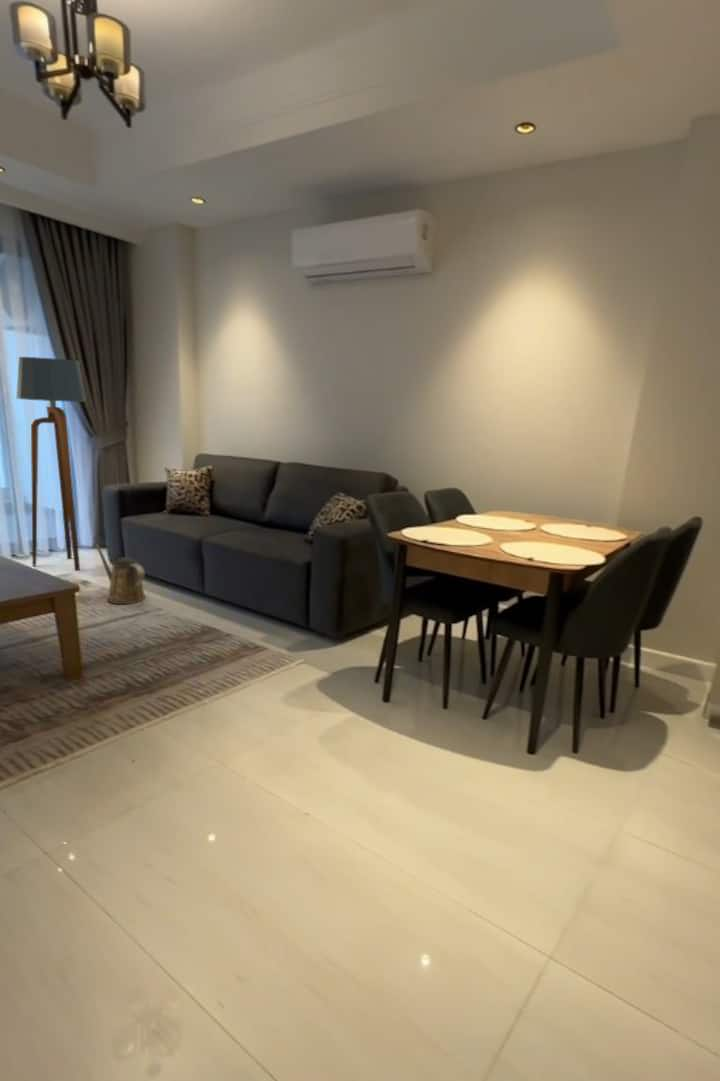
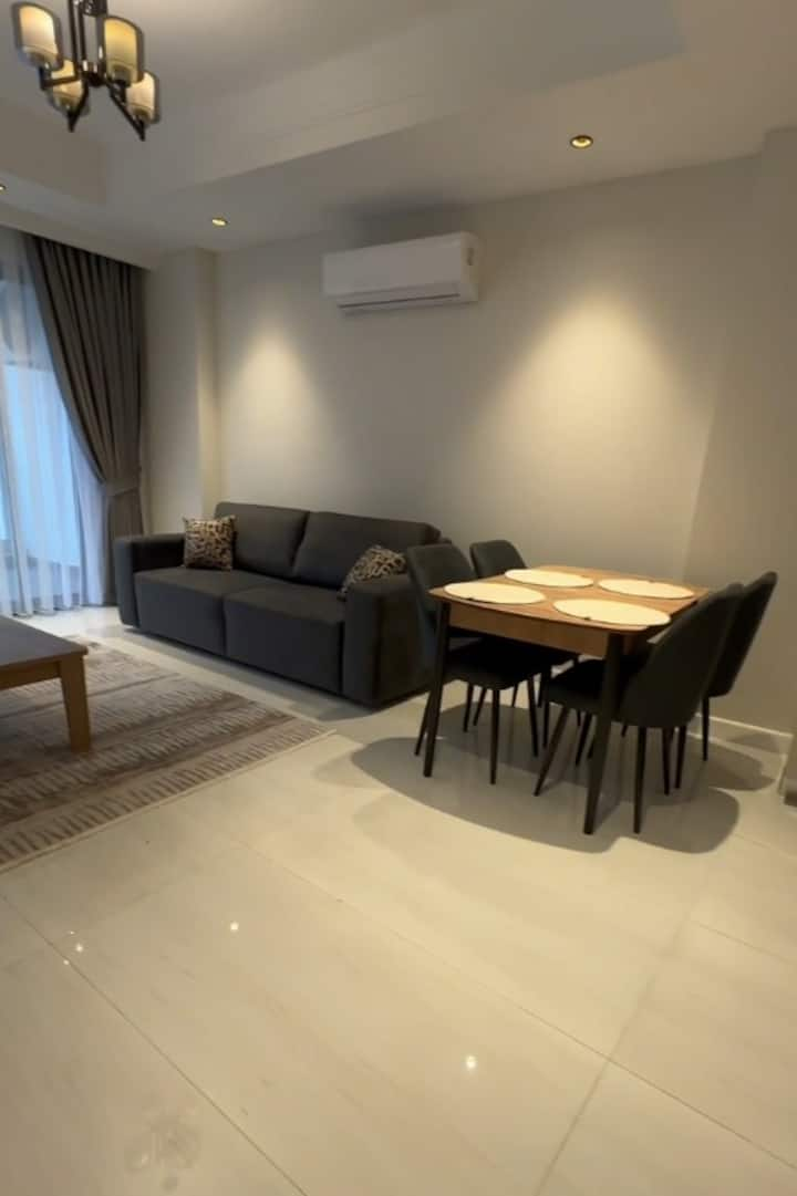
- watering can [94,543,146,605]
- floor lamp [15,356,88,571]
